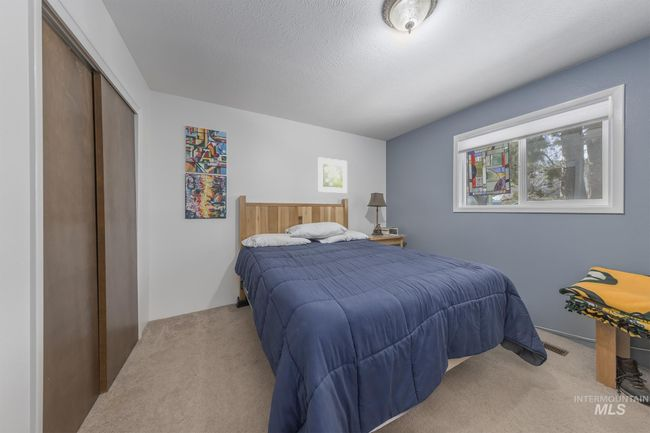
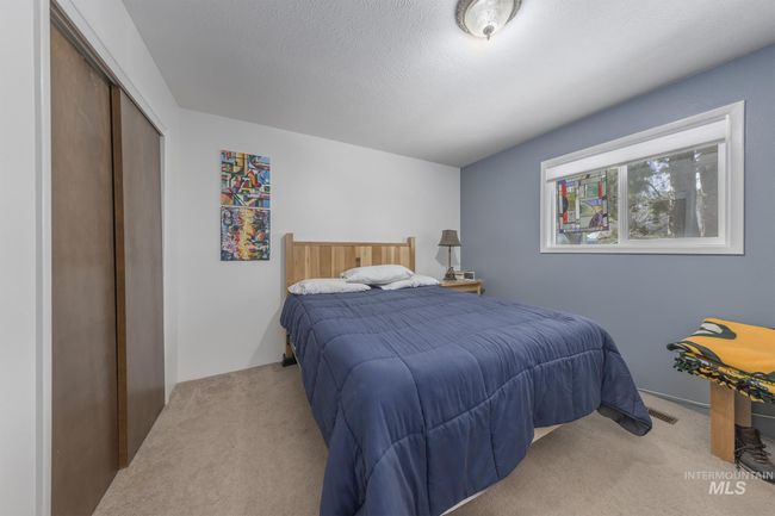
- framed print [317,156,348,194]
